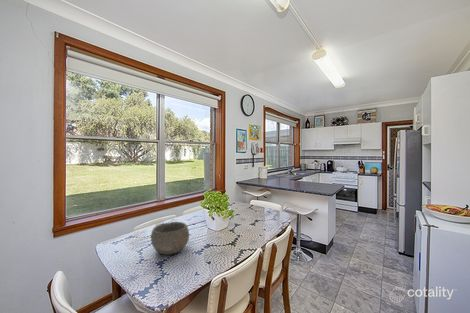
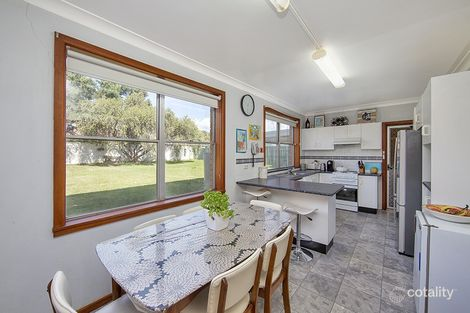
- bowl [150,221,190,256]
